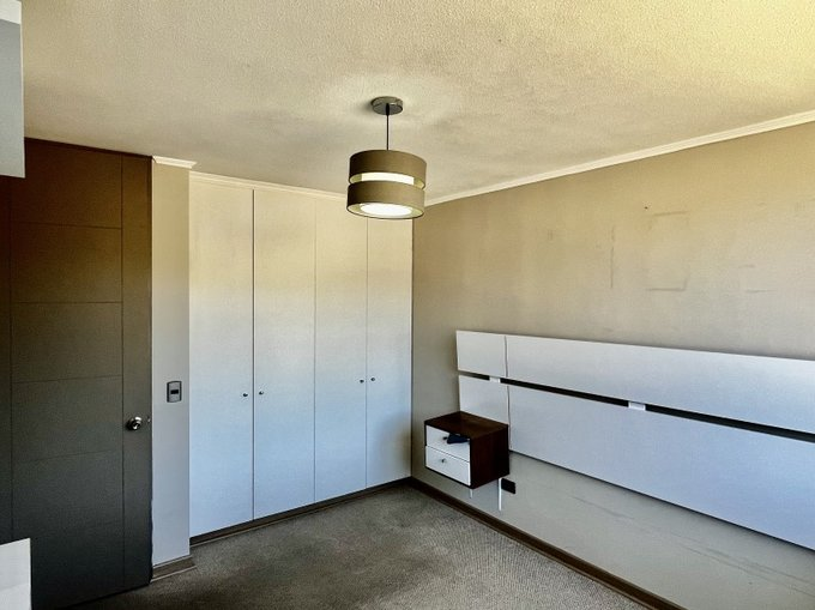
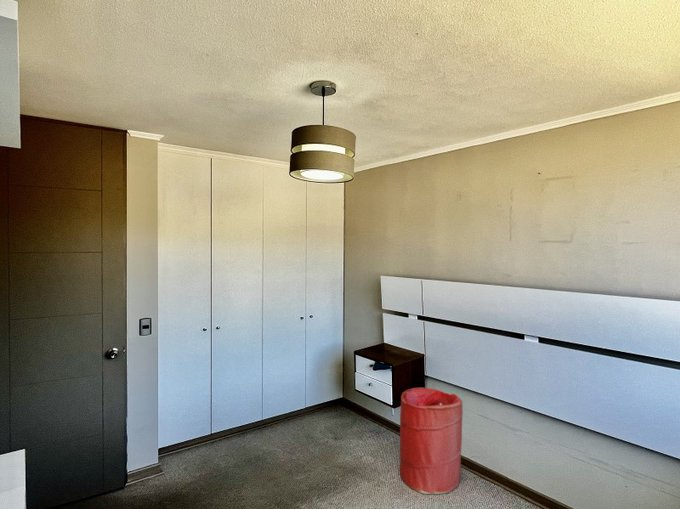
+ laundry hamper [399,387,464,495]
